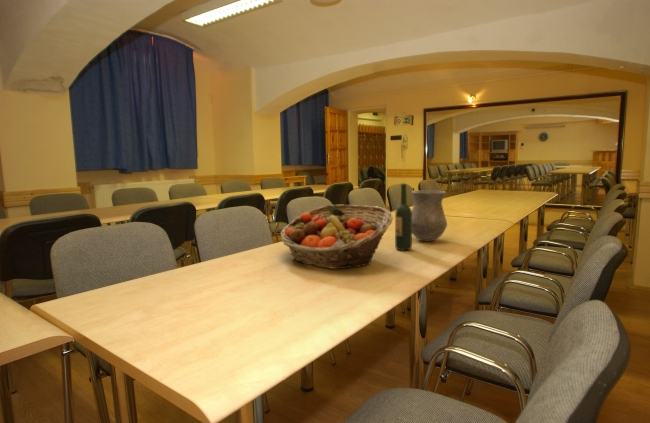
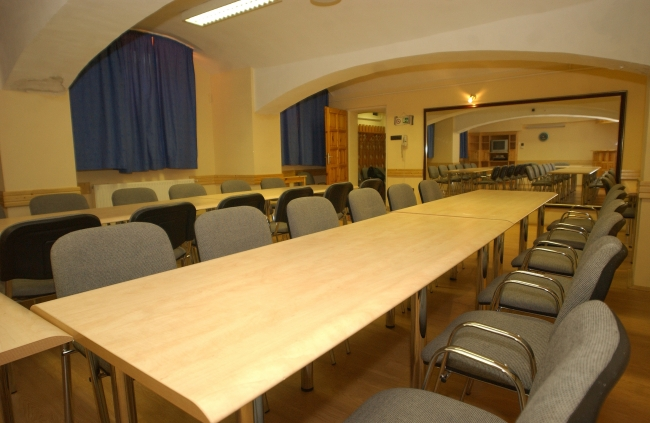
- fruit basket [279,204,393,270]
- vase [411,189,448,242]
- wine bottle [394,183,413,251]
